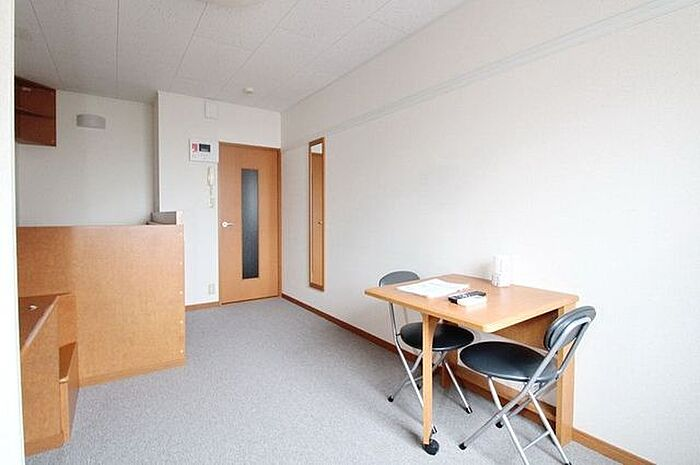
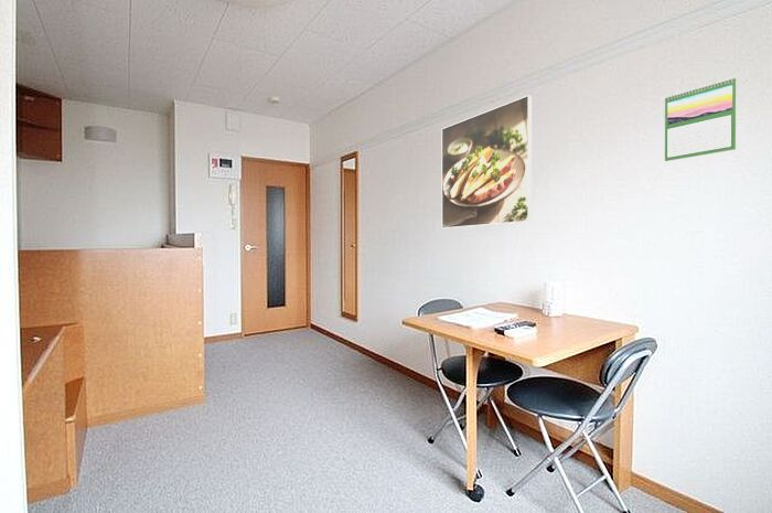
+ calendar [664,76,738,162]
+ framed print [441,94,533,229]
